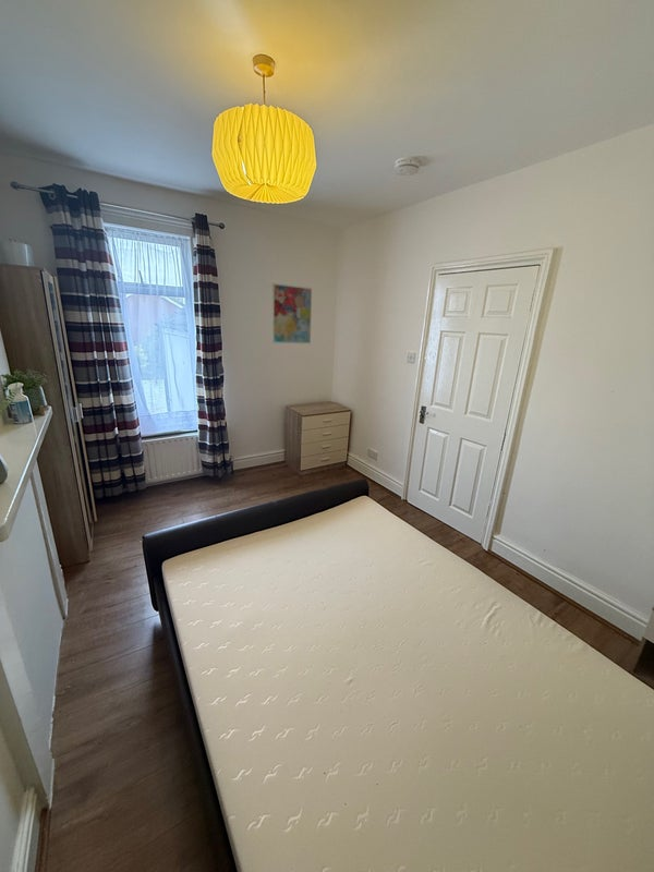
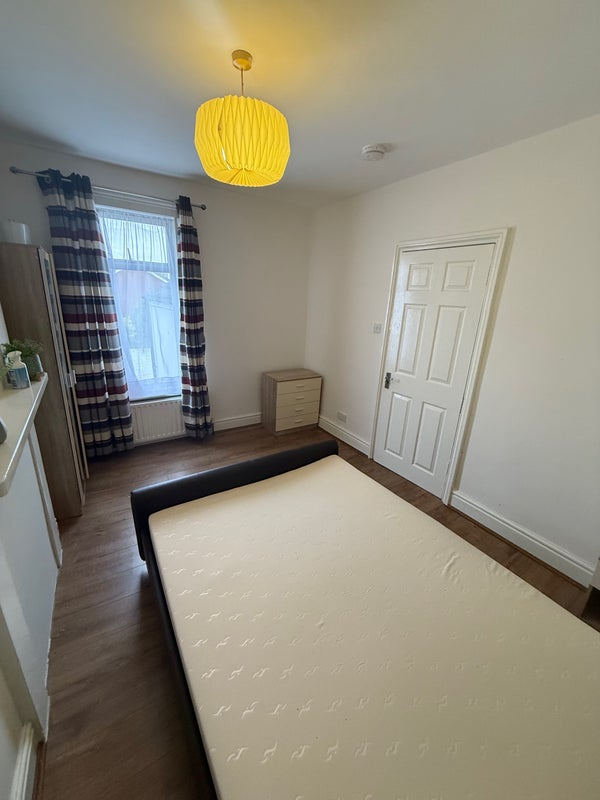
- wall art [271,282,313,346]
